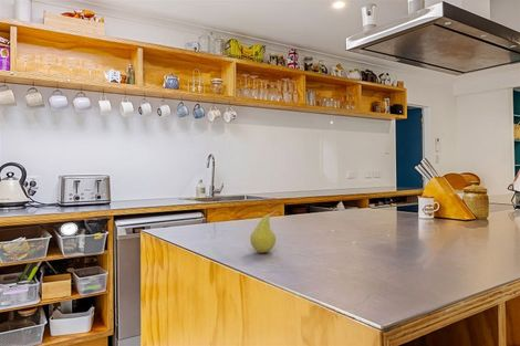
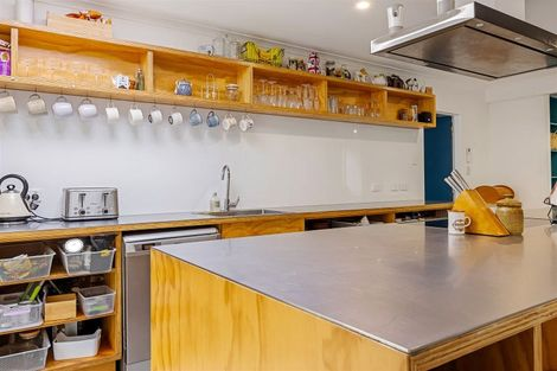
- fruit [249,208,279,254]
